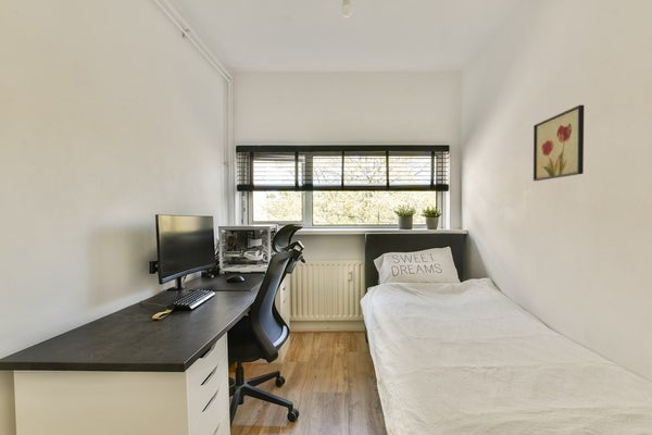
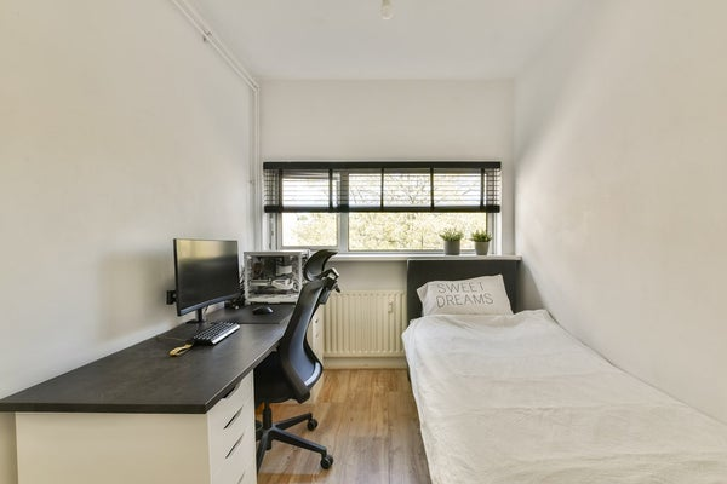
- wall art [532,104,585,182]
